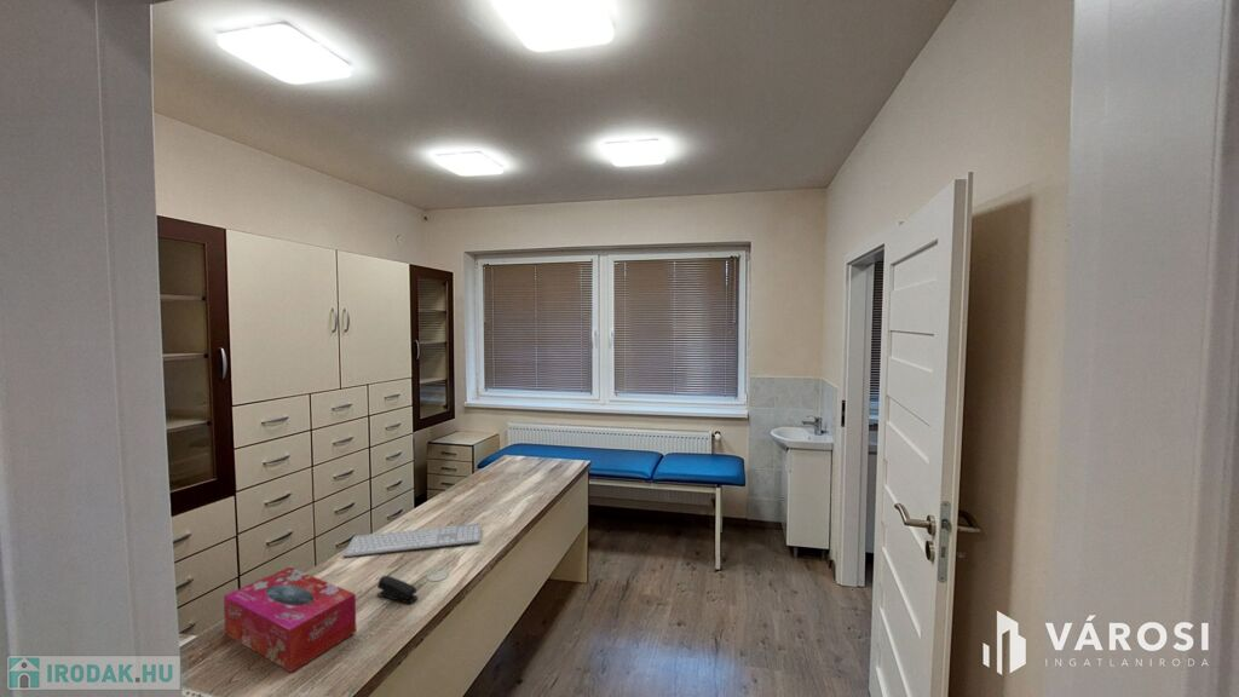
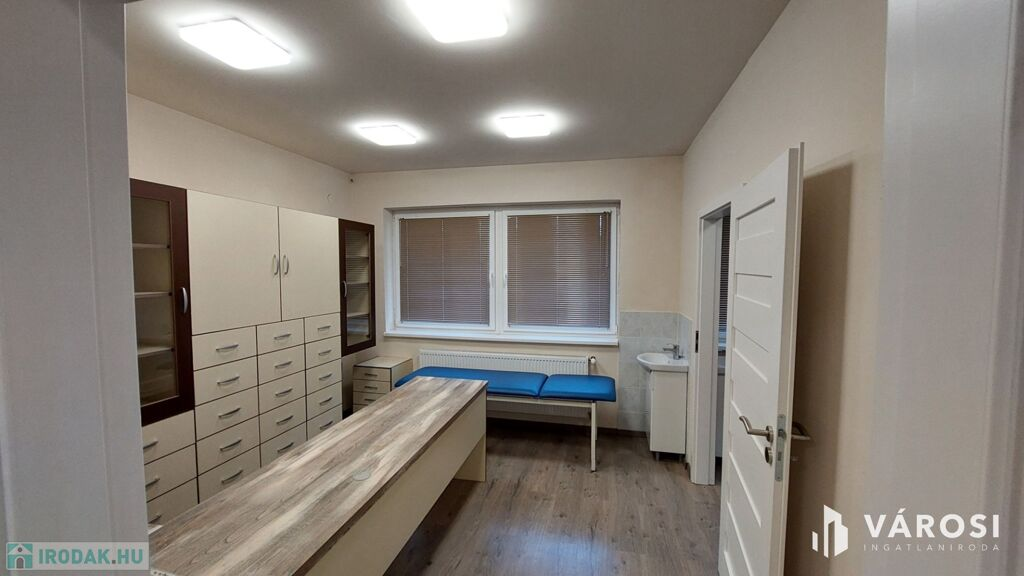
- tissue box [223,566,357,674]
- stapler [376,575,419,604]
- keyboard [342,522,482,558]
